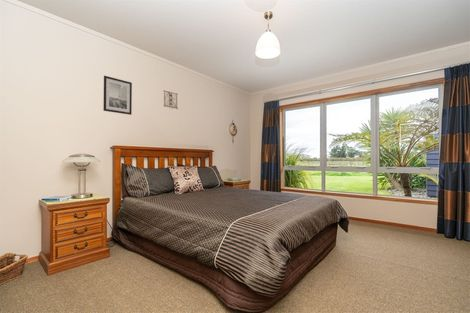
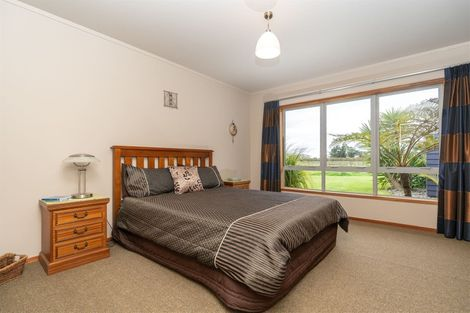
- wall art [102,75,133,116]
